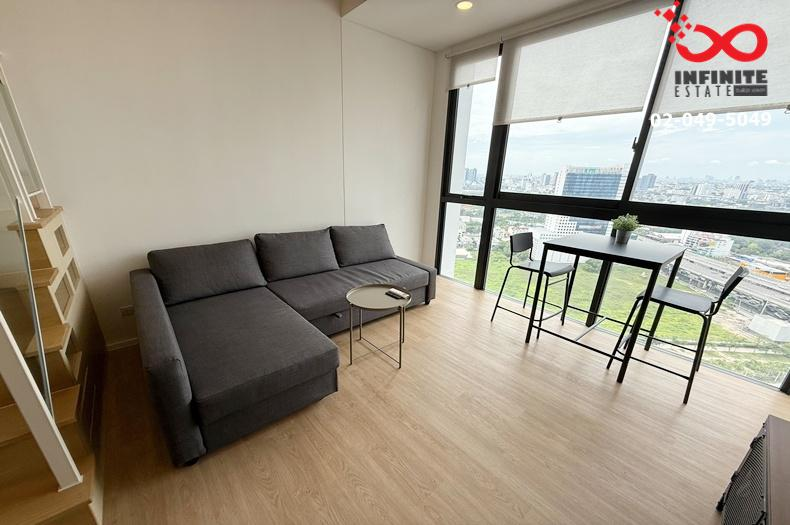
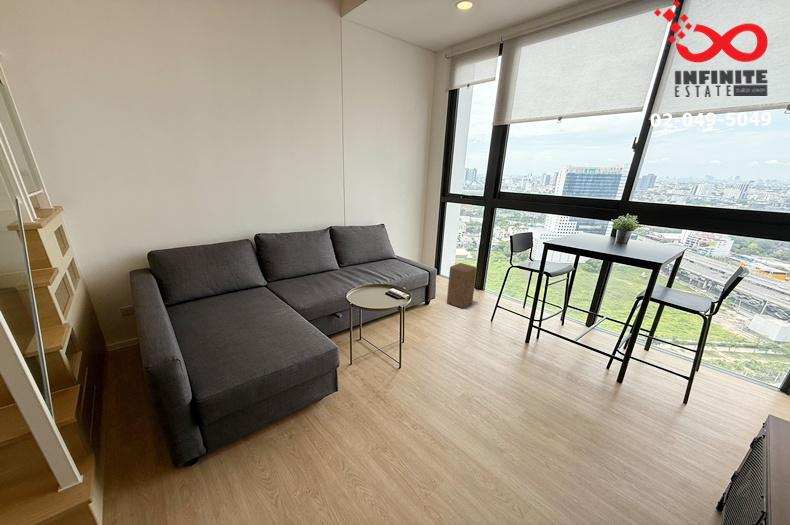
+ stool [446,262,478,309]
